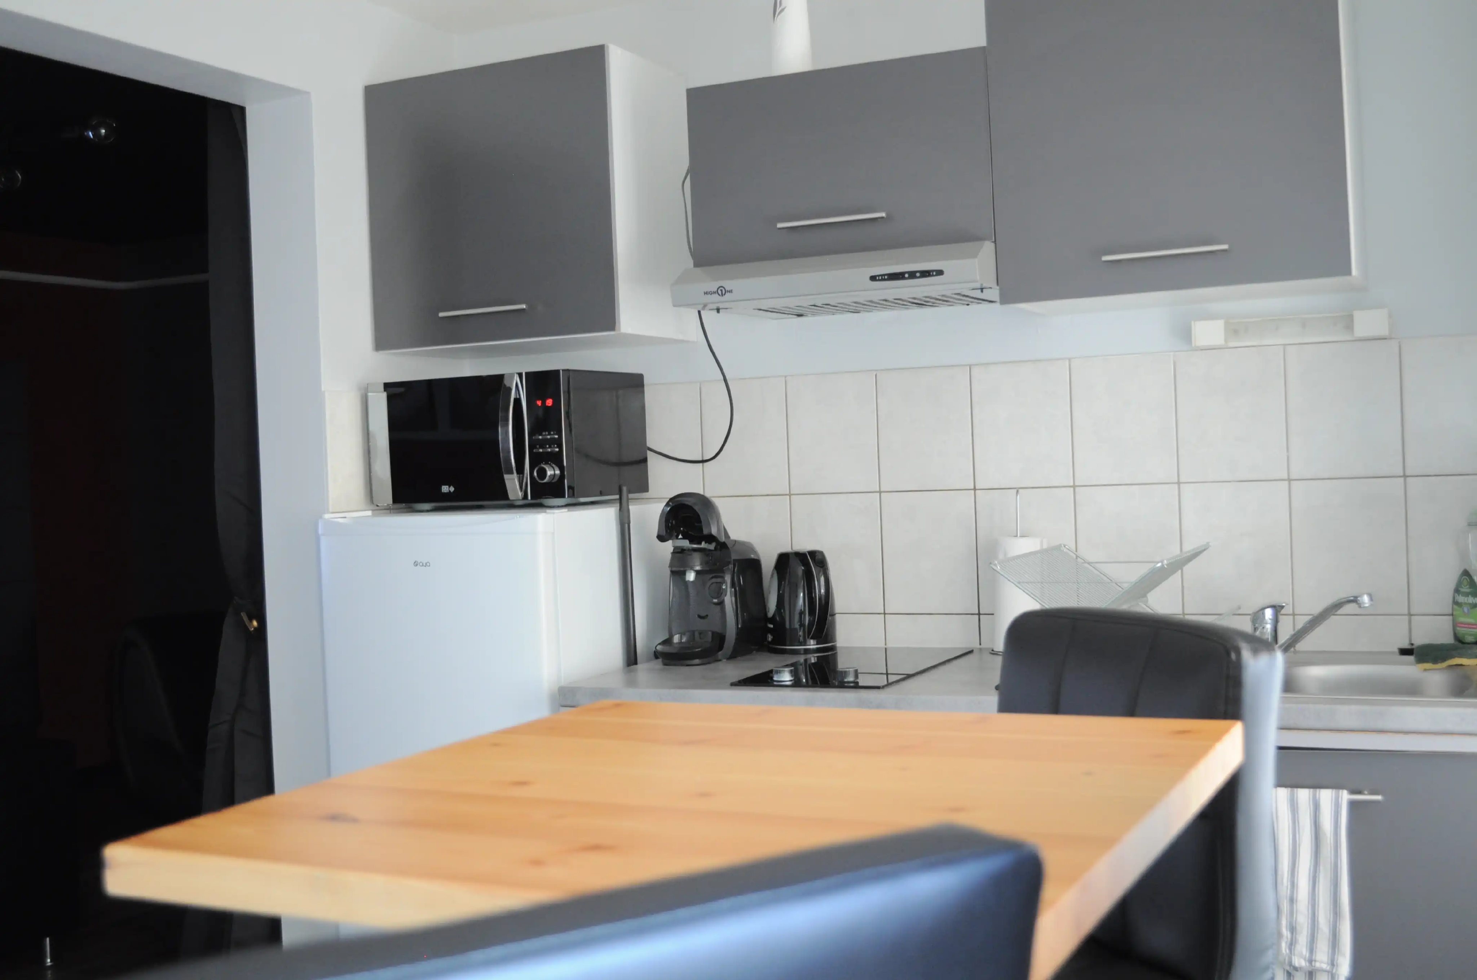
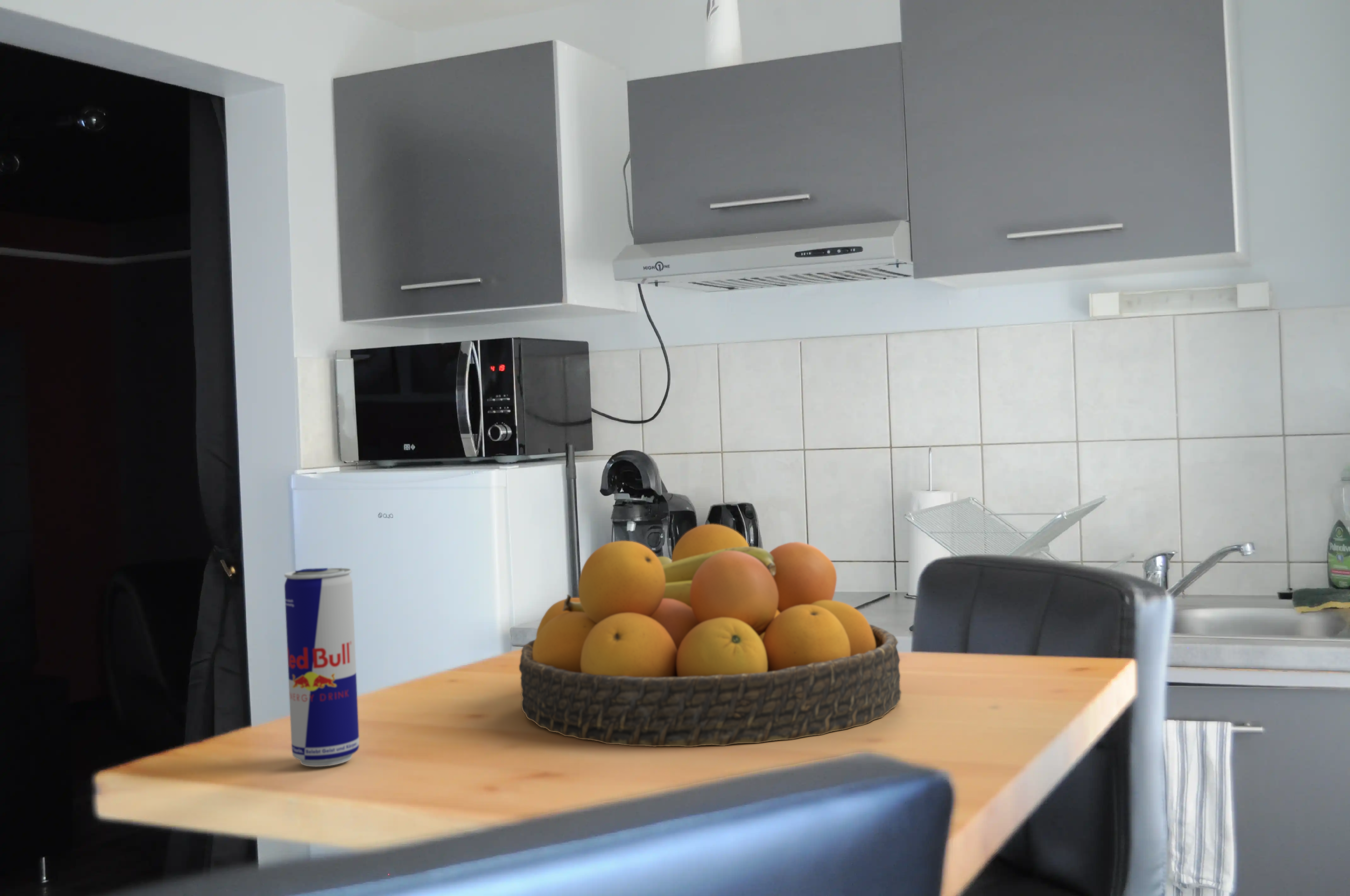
+ beverage can [284,568,360,767]
+ fruit bowl [519,524,902,747]
